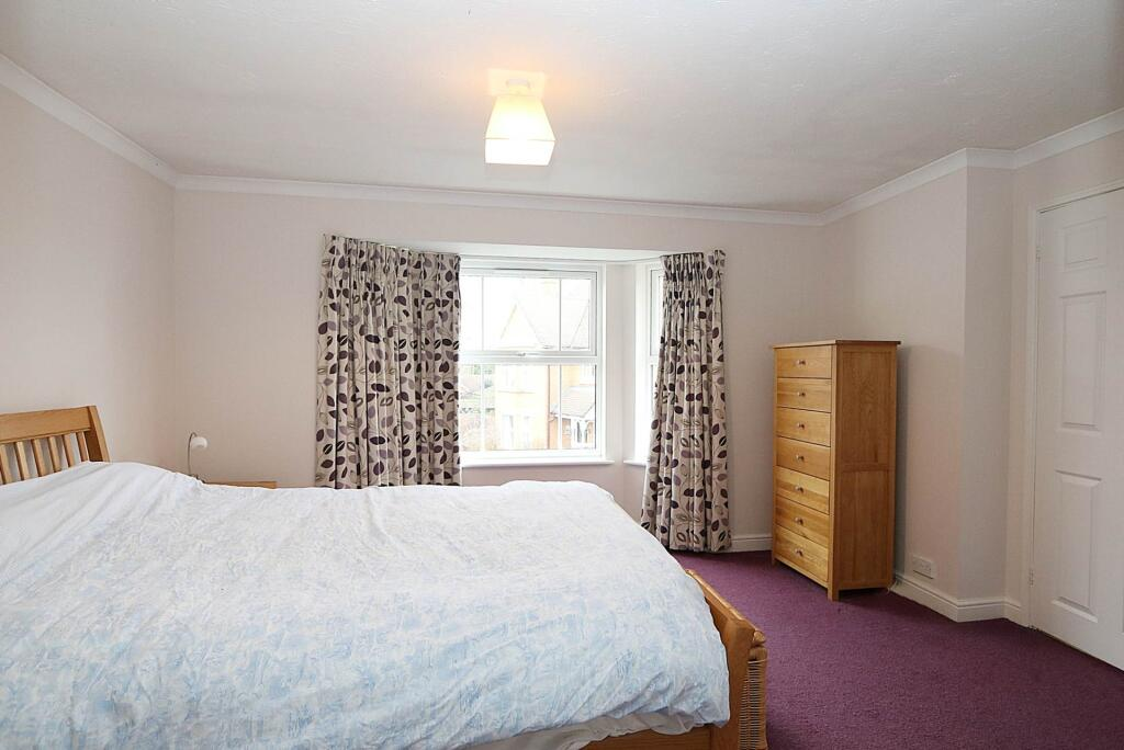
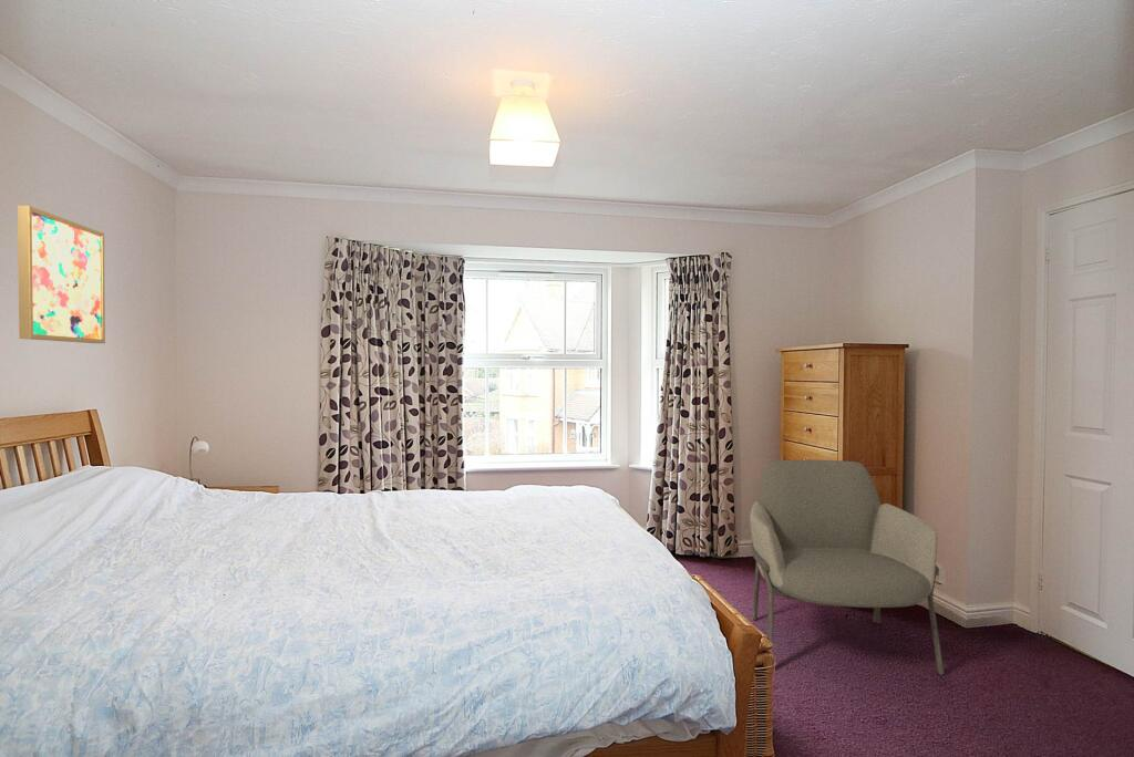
+ wall art [17,204,106,344]
+ armchair [749,458,945,676]
